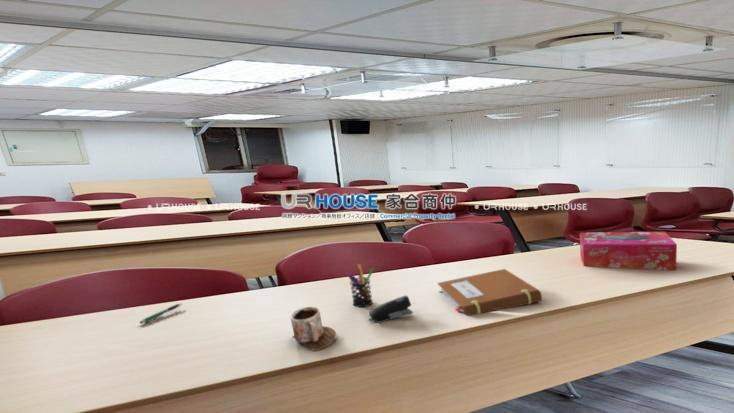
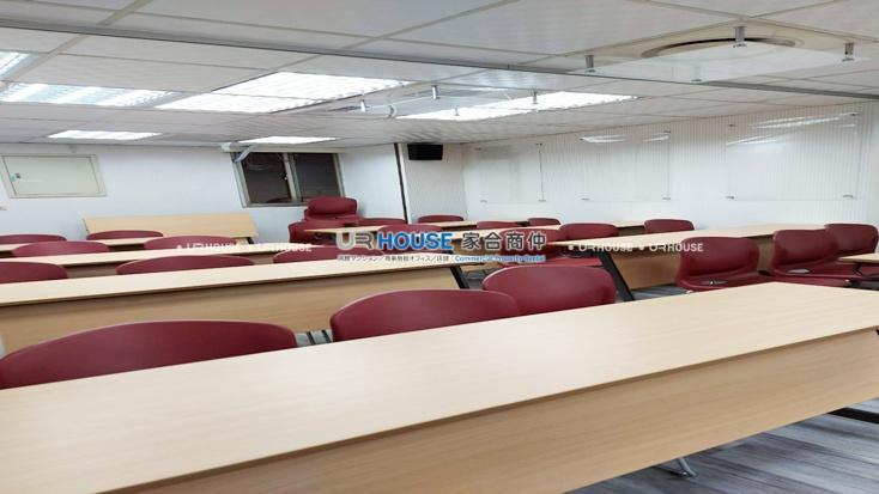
- mug [290,306,337,352]
- pen holder [346,263,375,308]
- tissue box [579,231,678,271]
- notebook [437,268,543,316]
- pen [139,302,183,325]
- stapler [368,295,414,324]
